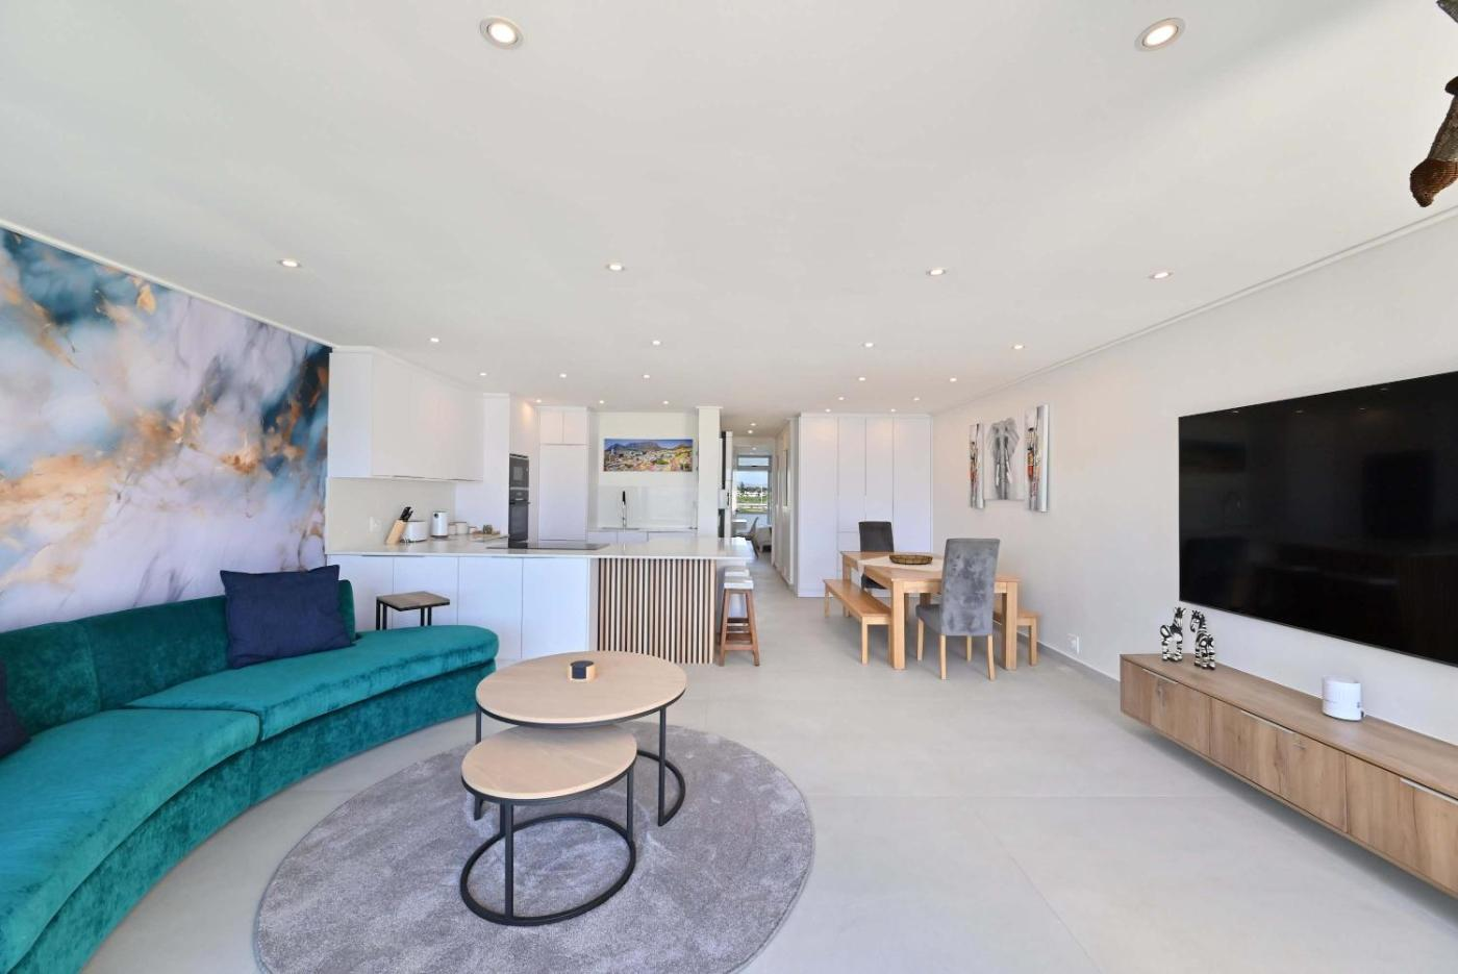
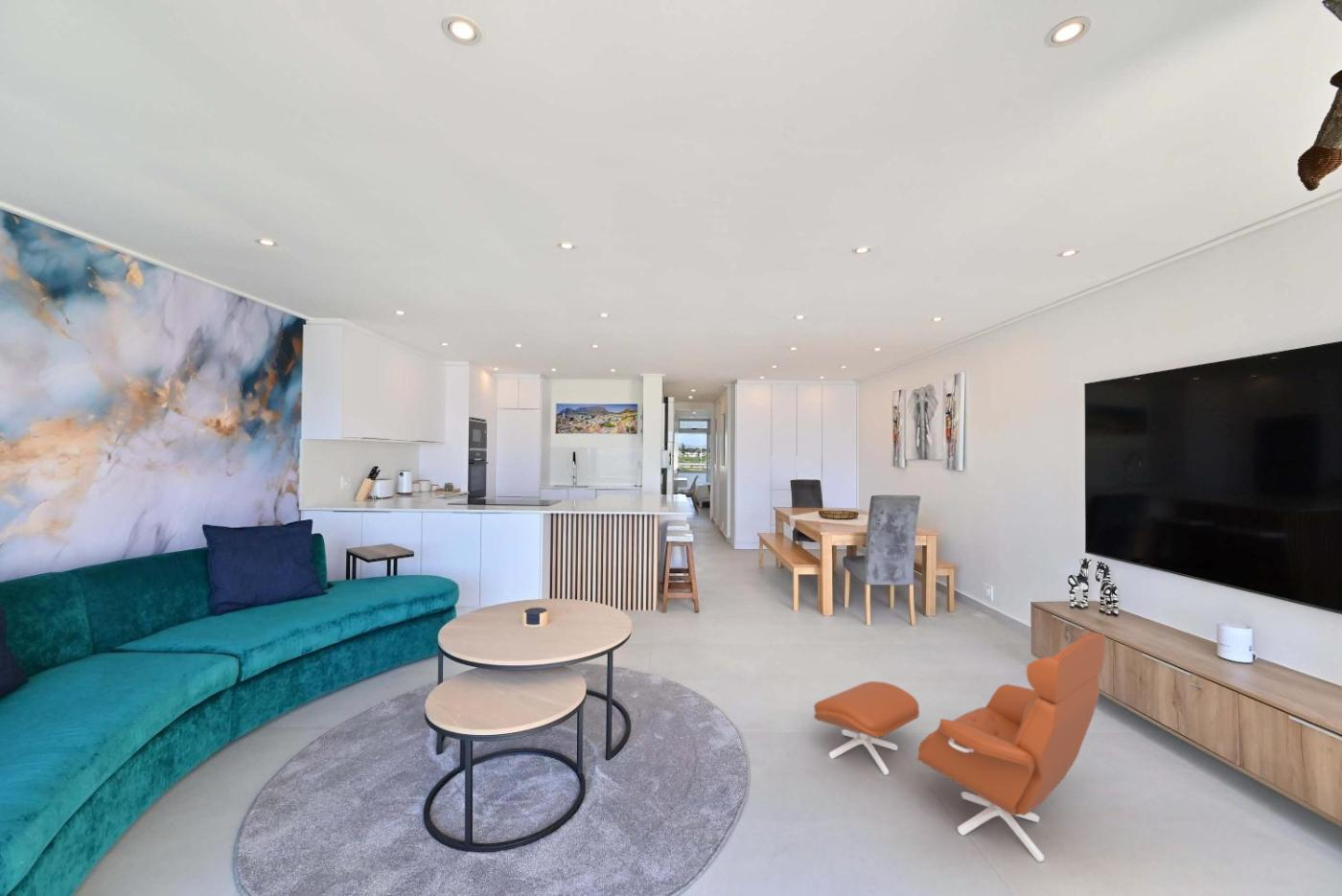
+ armchair [813,632,1106,862]
